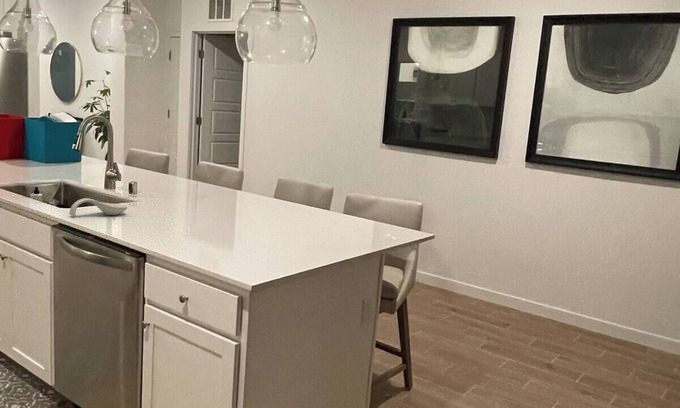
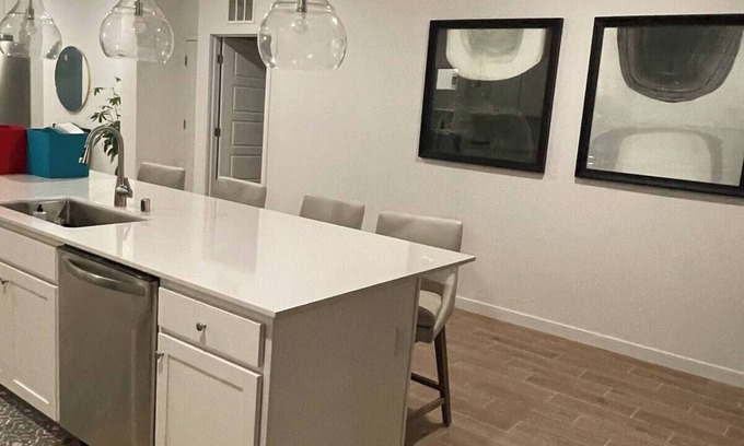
- spoon rest [68,197,128,217]
